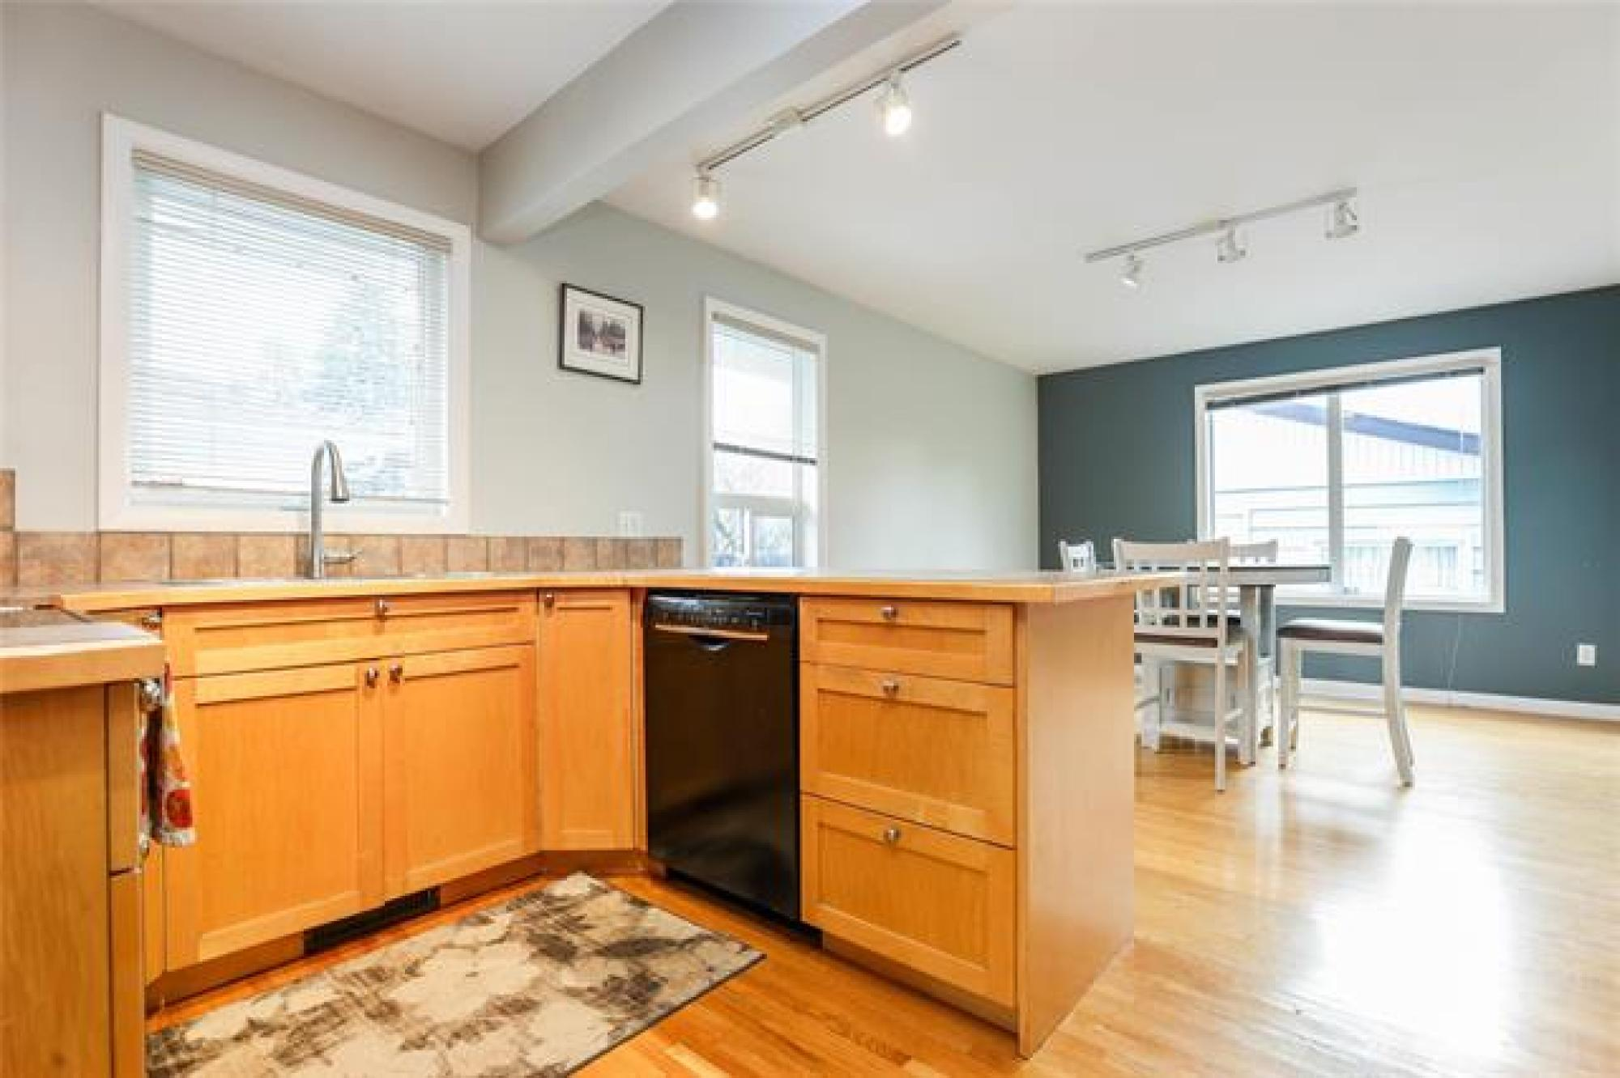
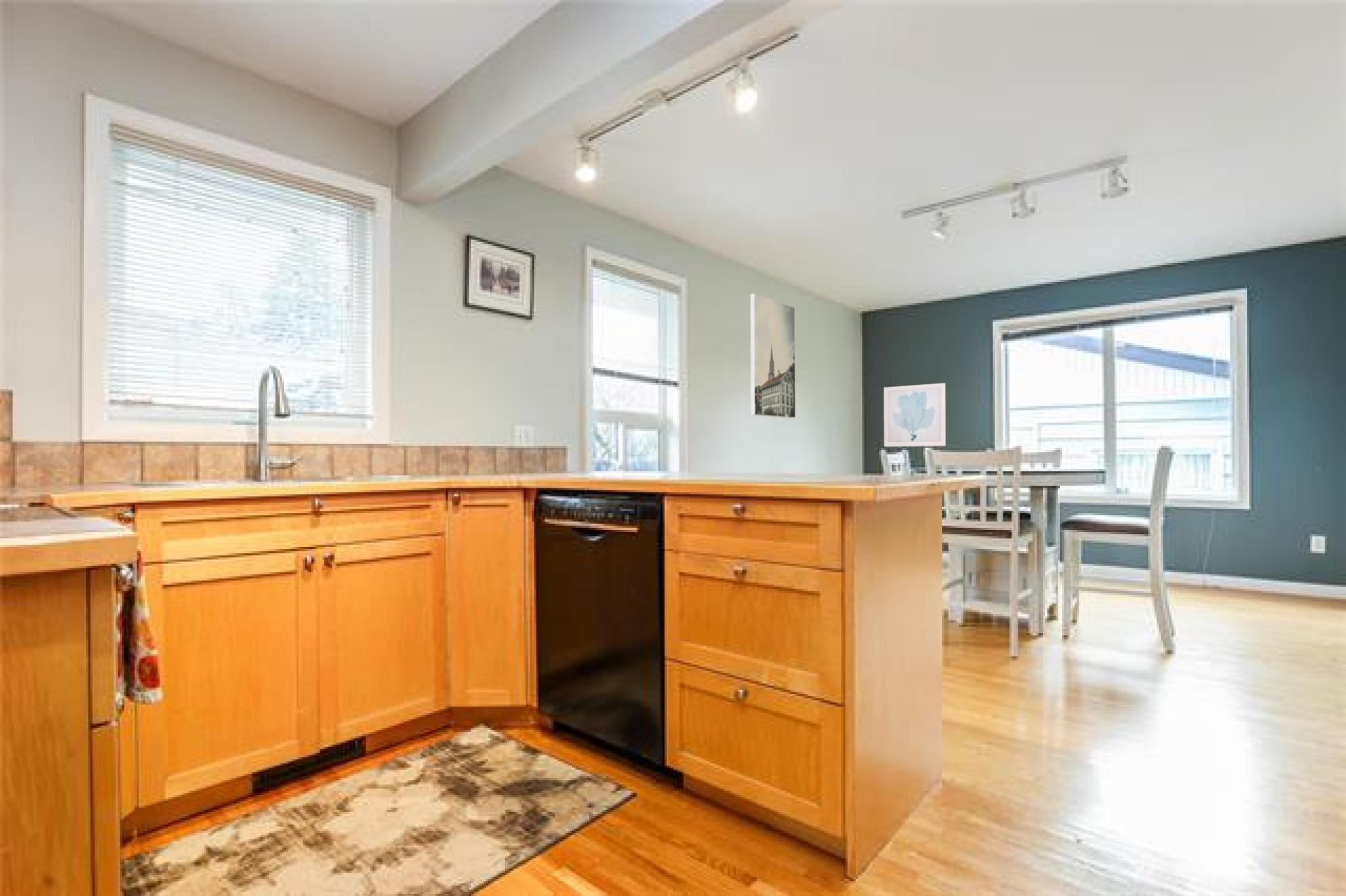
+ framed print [750,293,796,418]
+ wall art [883,383,946,447]
